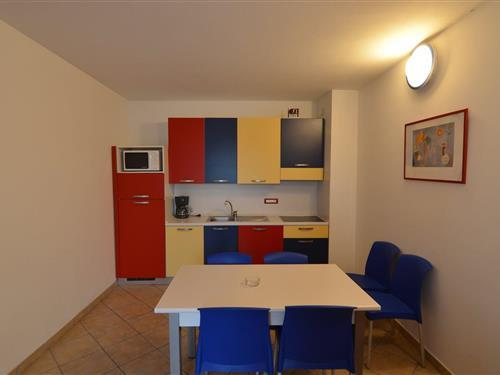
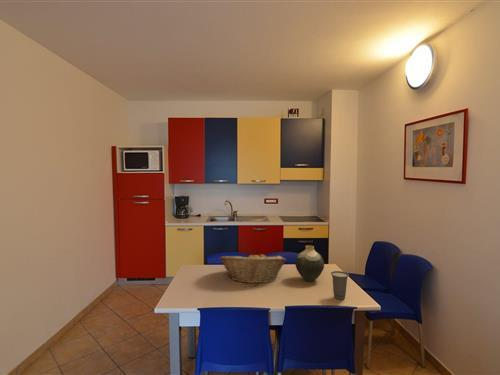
+ cup [330,270,350,301]
+ fruit basket [218,251,287,284]
+ vase [294,245,325,283]
